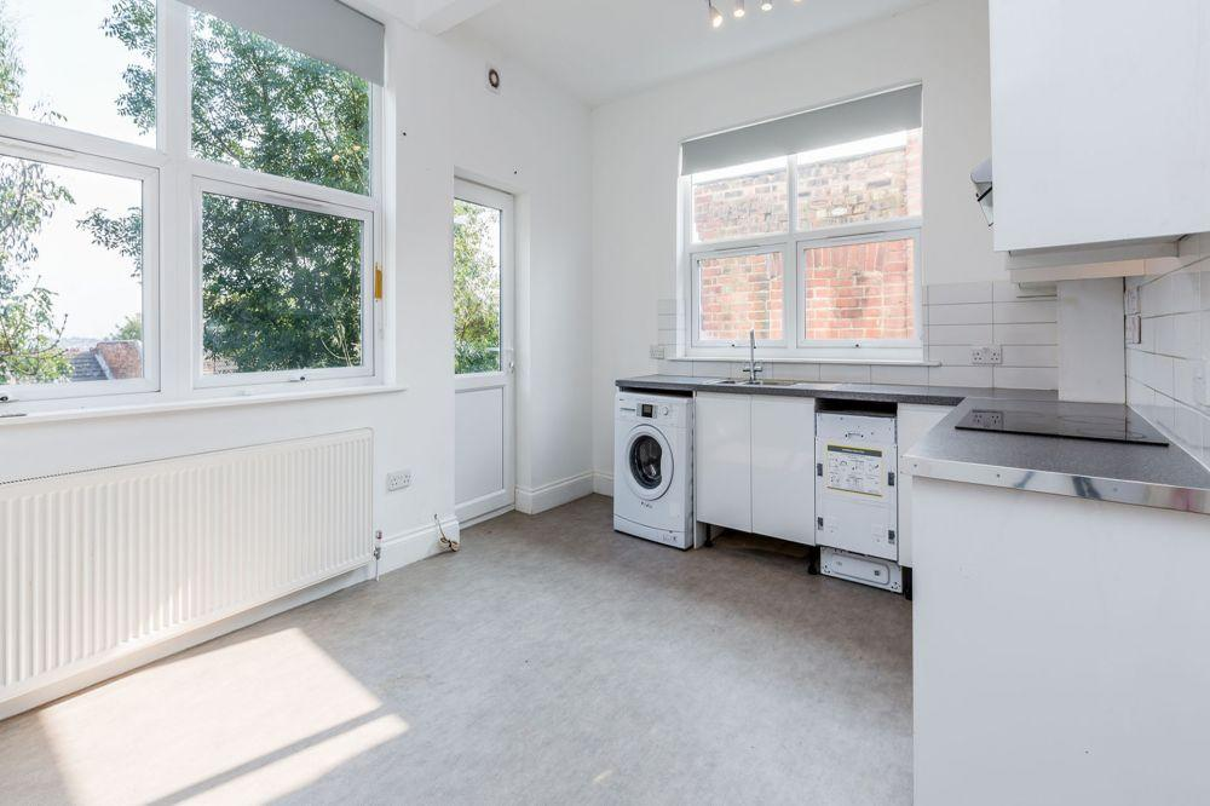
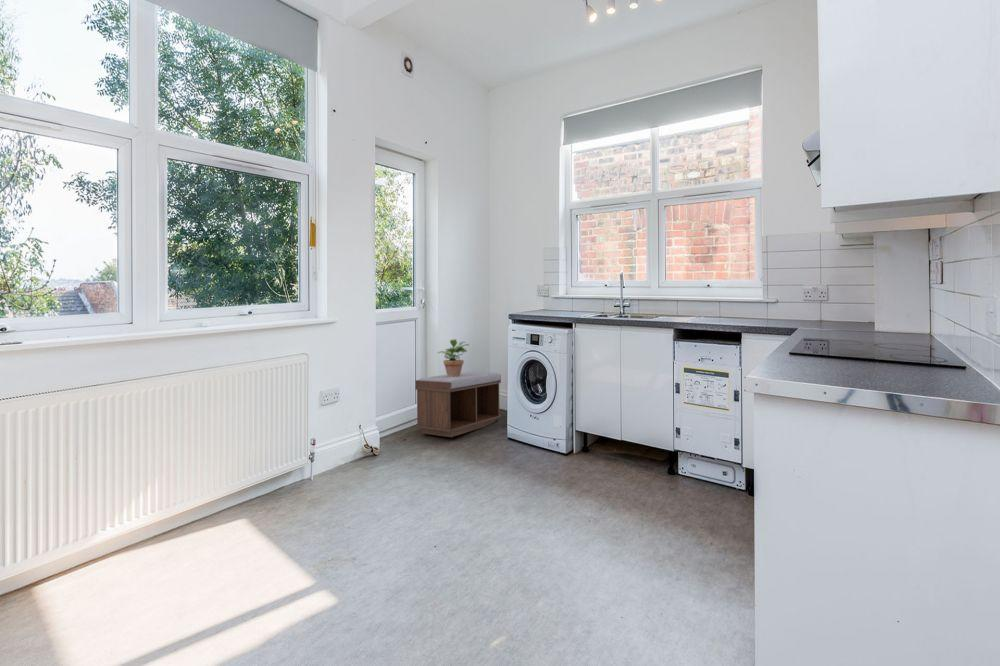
+ potted plant [437,338,470,377]
+ bench [414,371,502,438]
